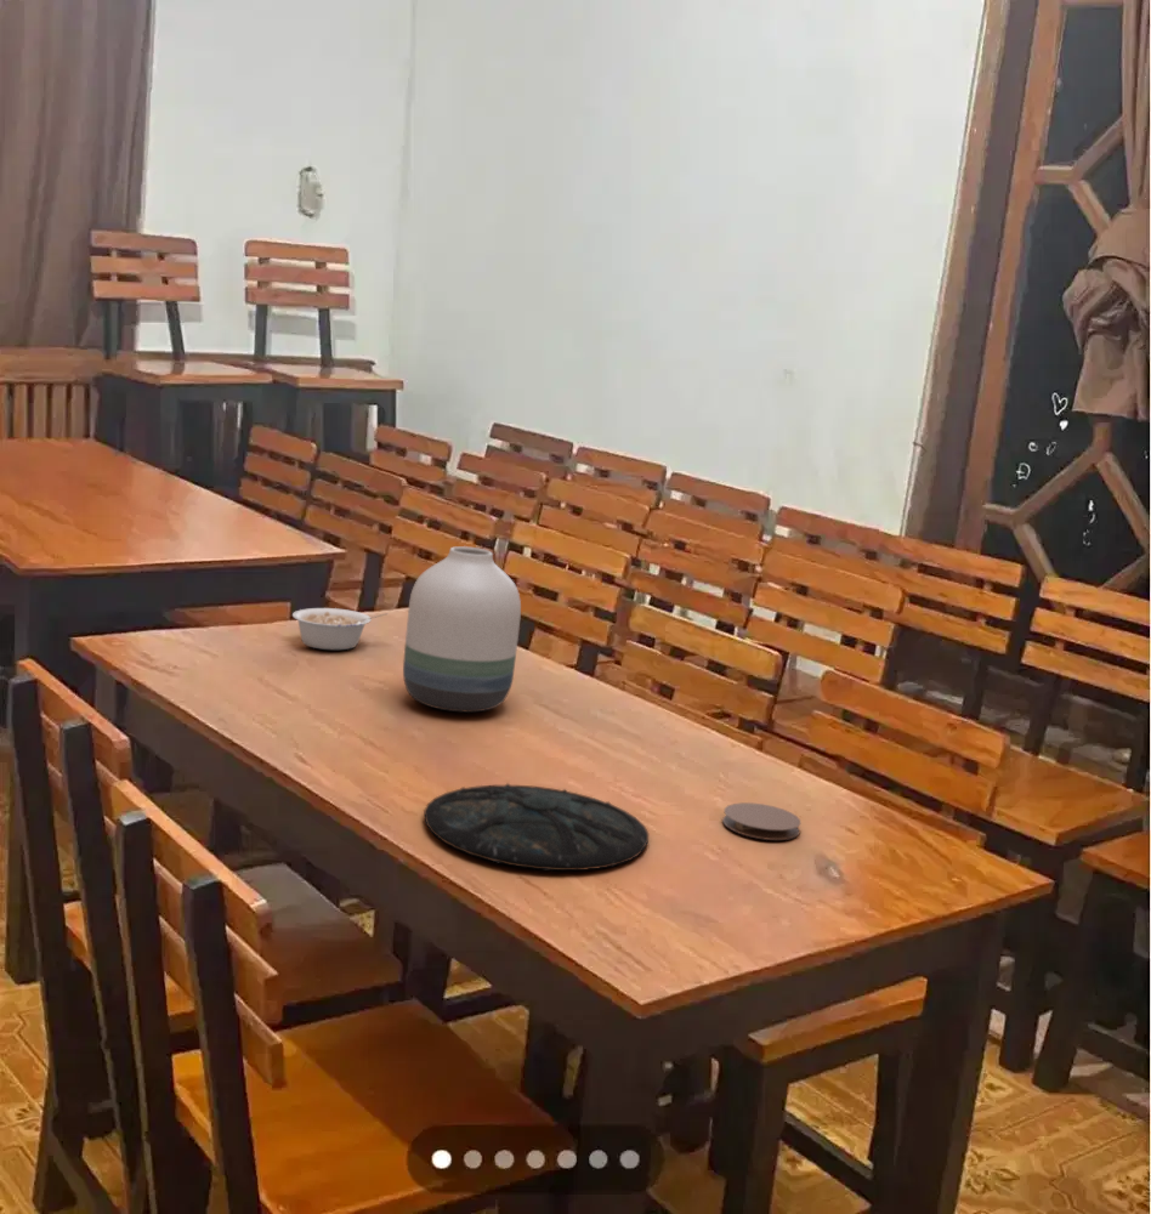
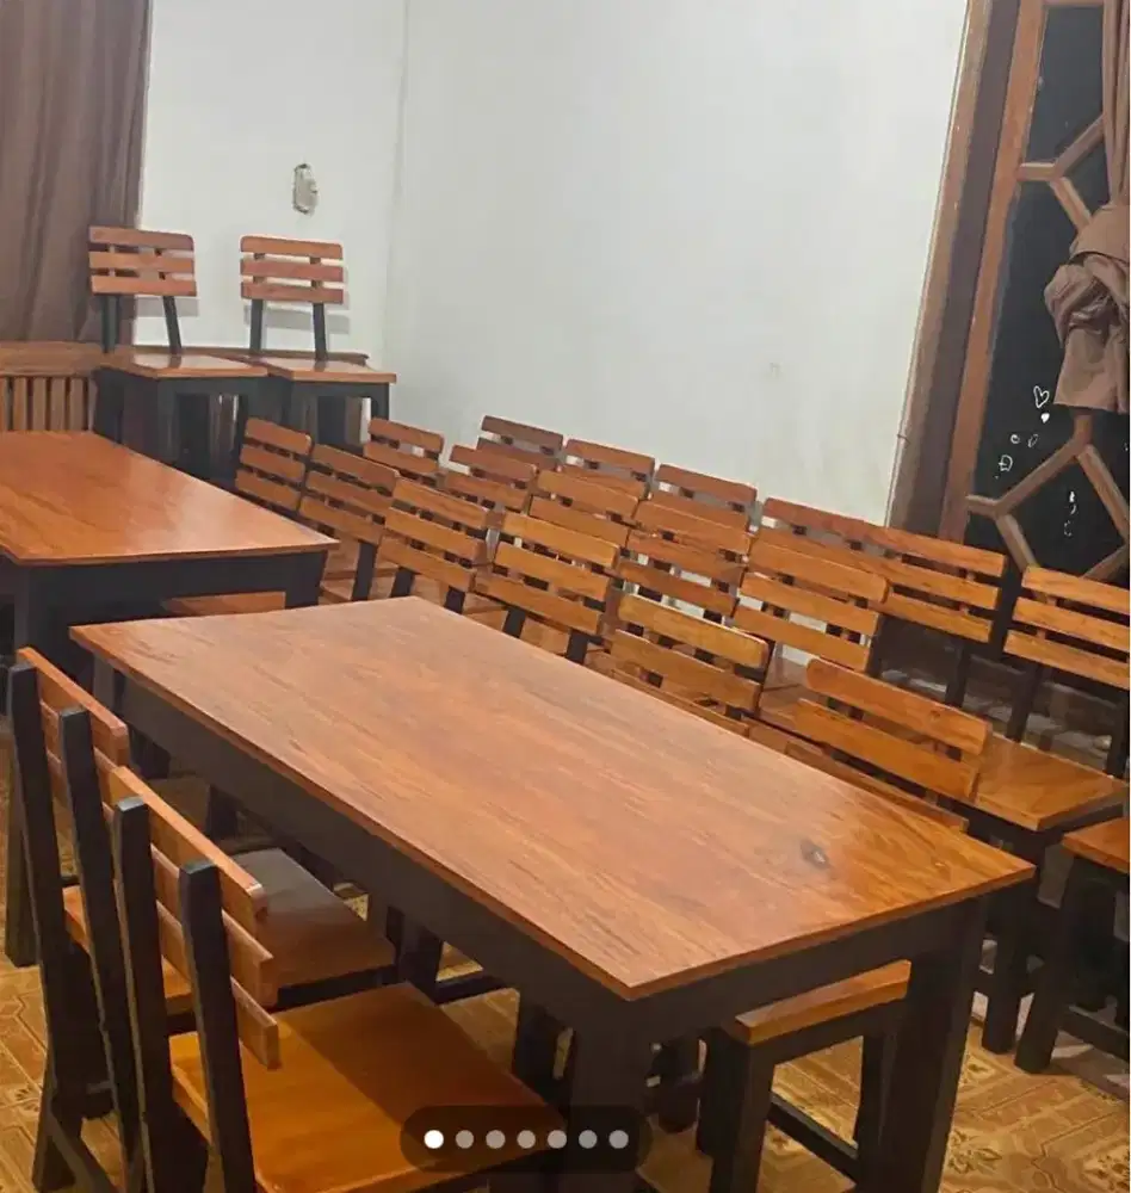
- coaster [721,801,801,841]
- vase [402,545,522,714]
- plate [423,782,650,872]
- legume [291,607,390,651]
